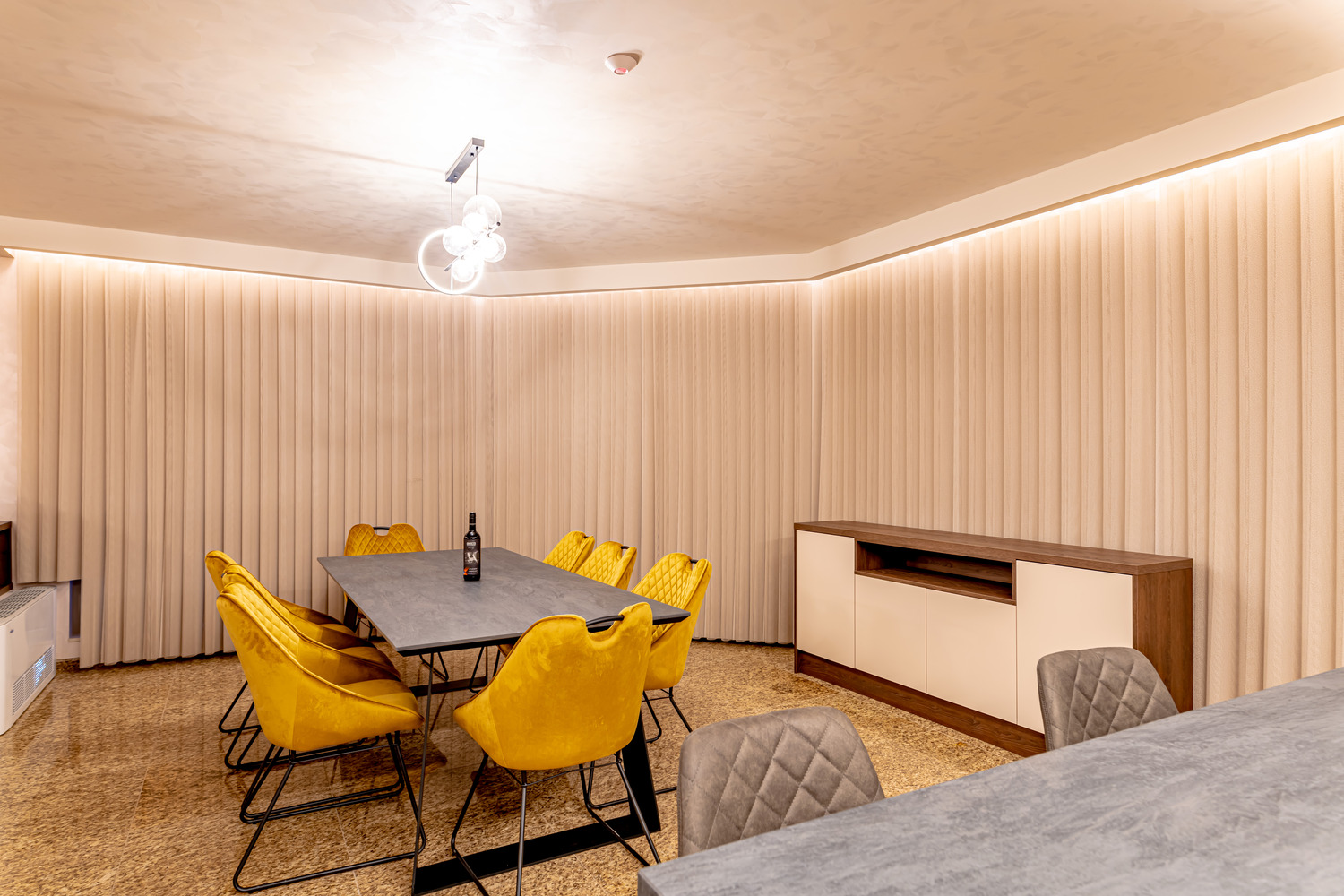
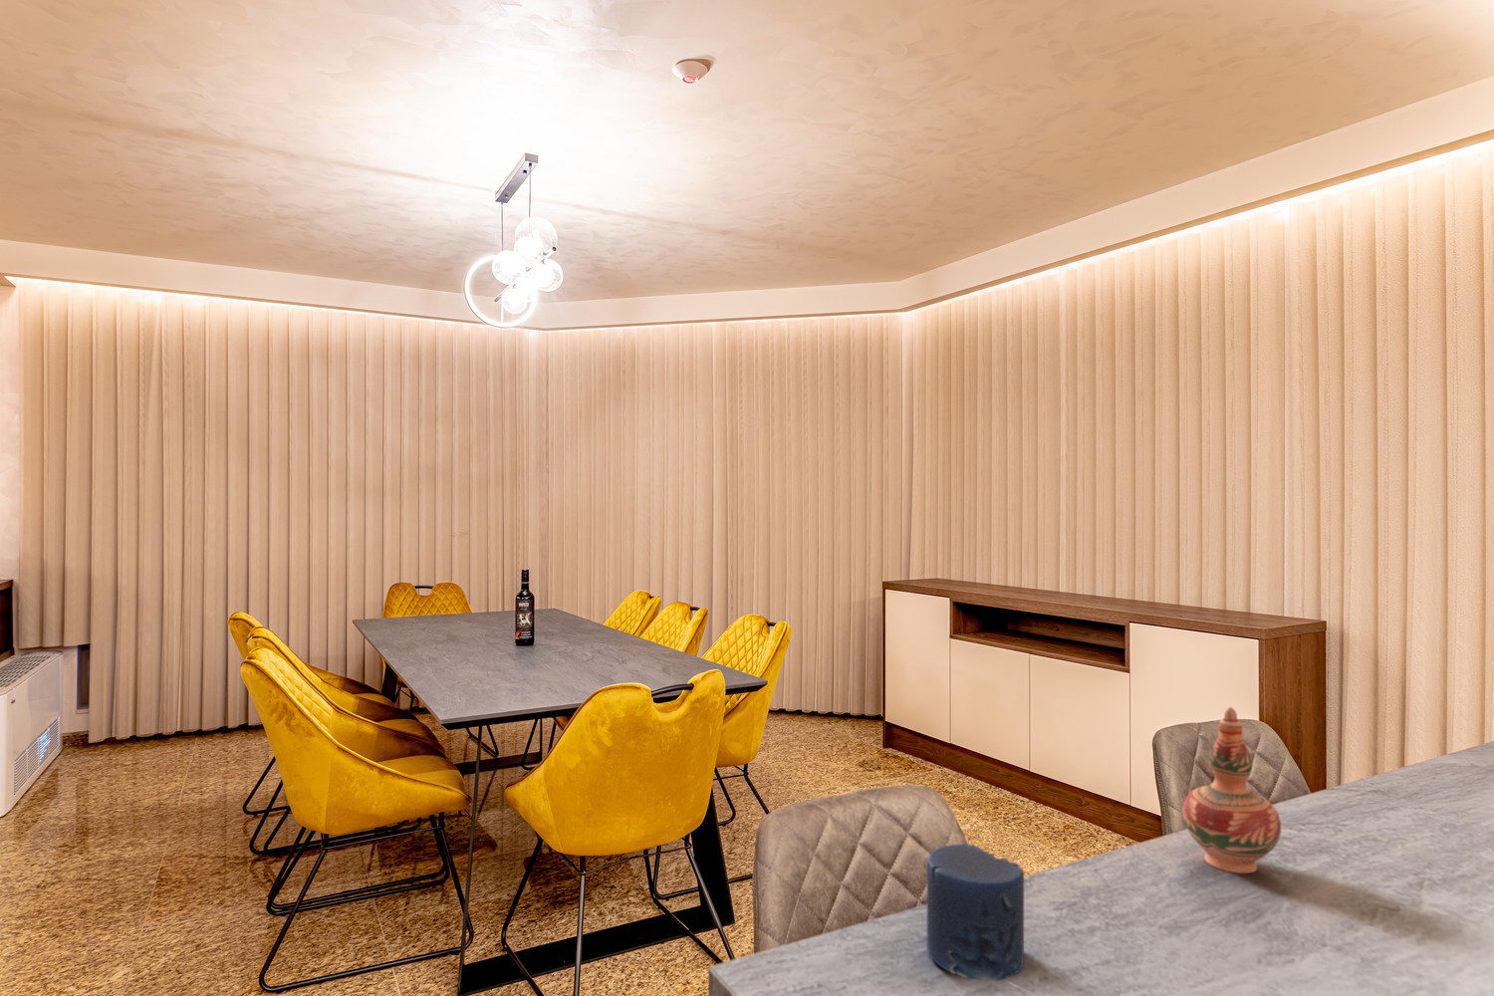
+ decorative vase [1182,706,1282,875]
+ candle [926,843,1025,982]
